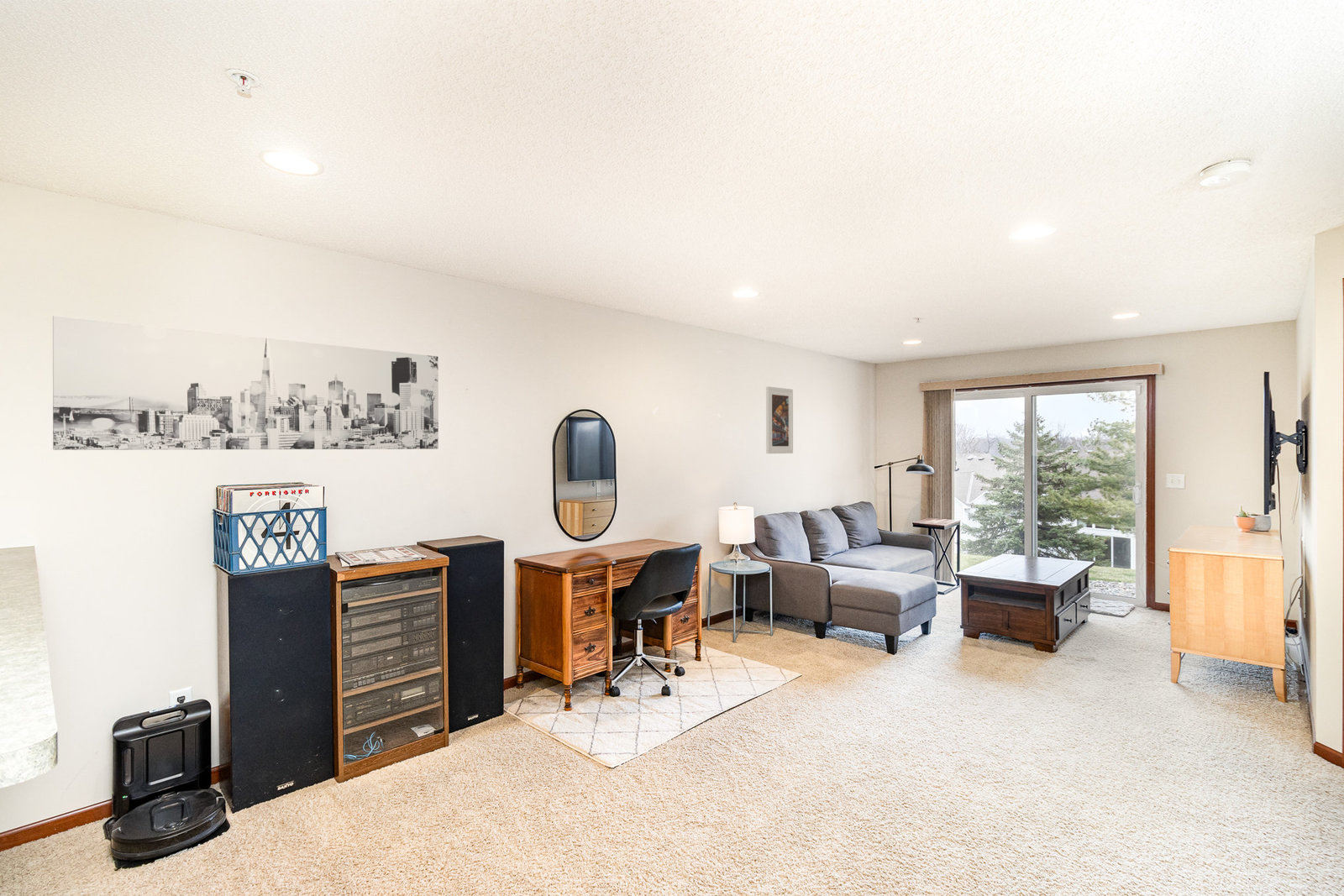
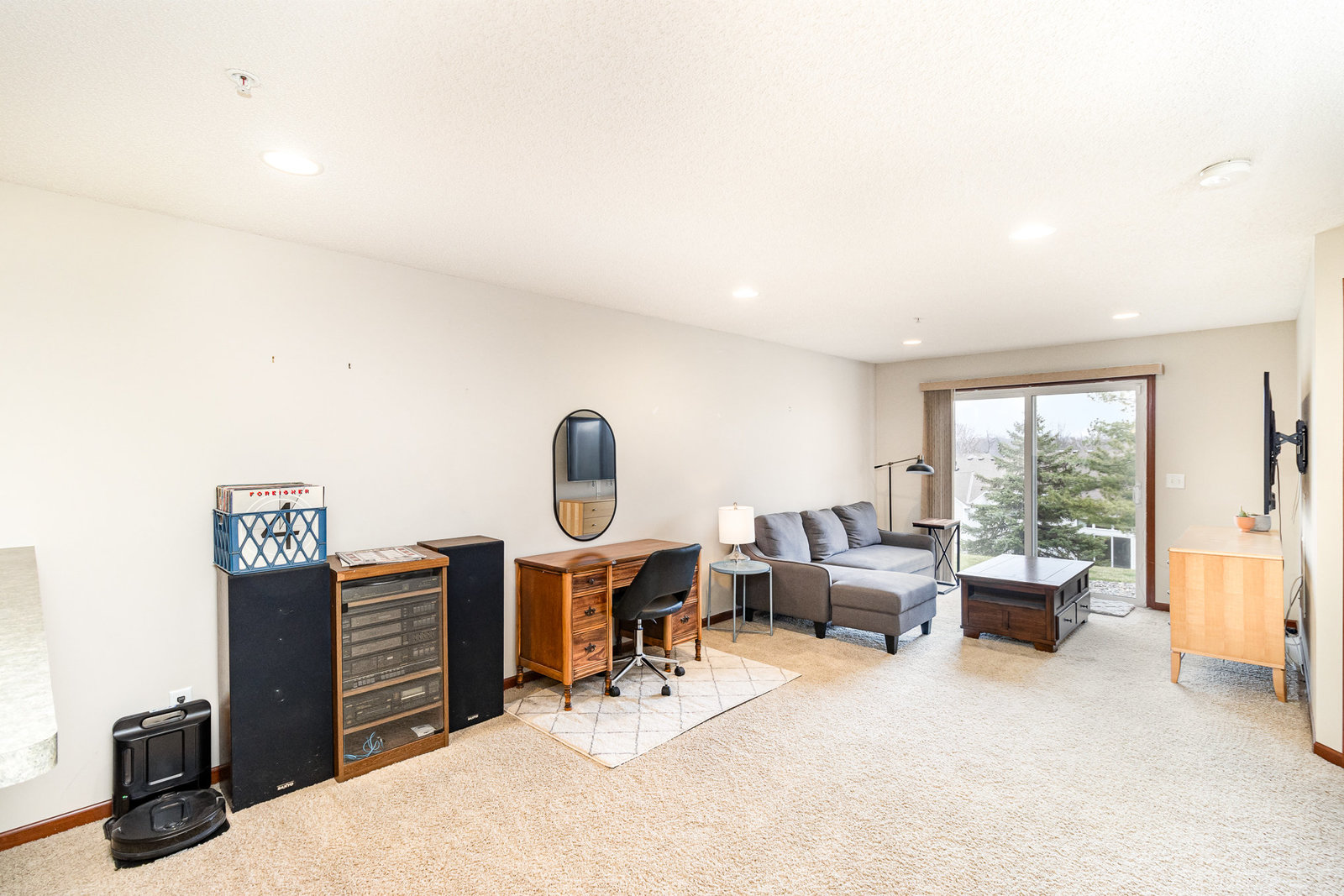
- wall art [52,315,439,451]
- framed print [765,385,794,454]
